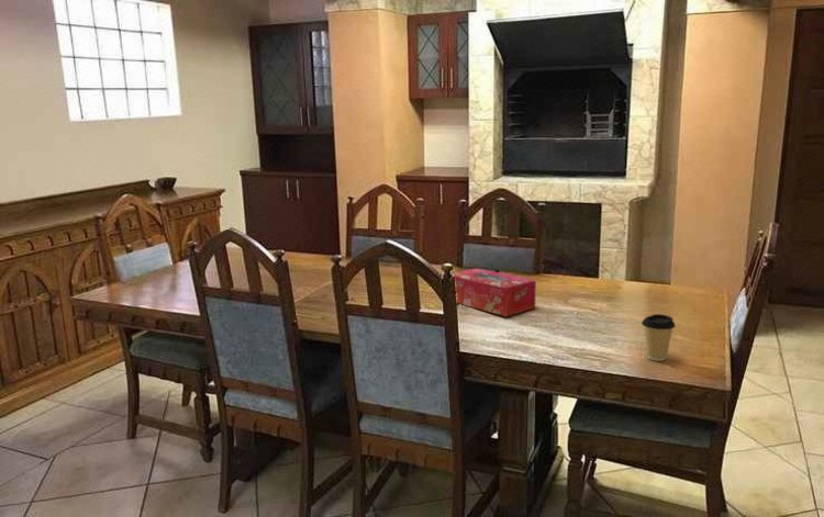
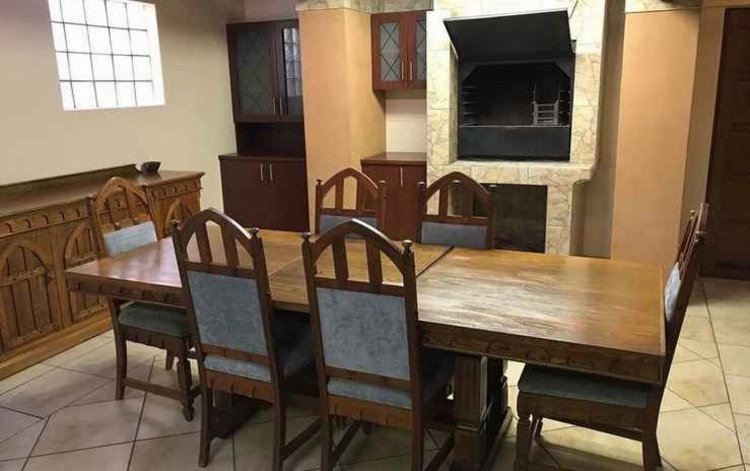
- tissue box [453,268,537,317]
- coffee cup [641,313,677,362]
